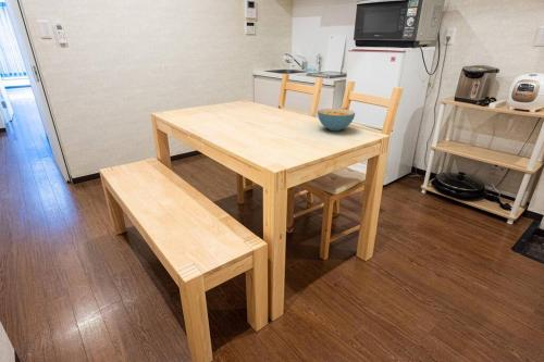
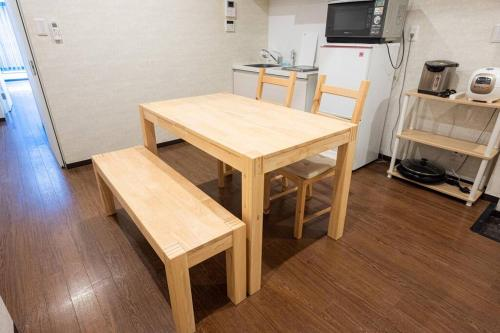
- cereal bowl [317,108,356,132]
